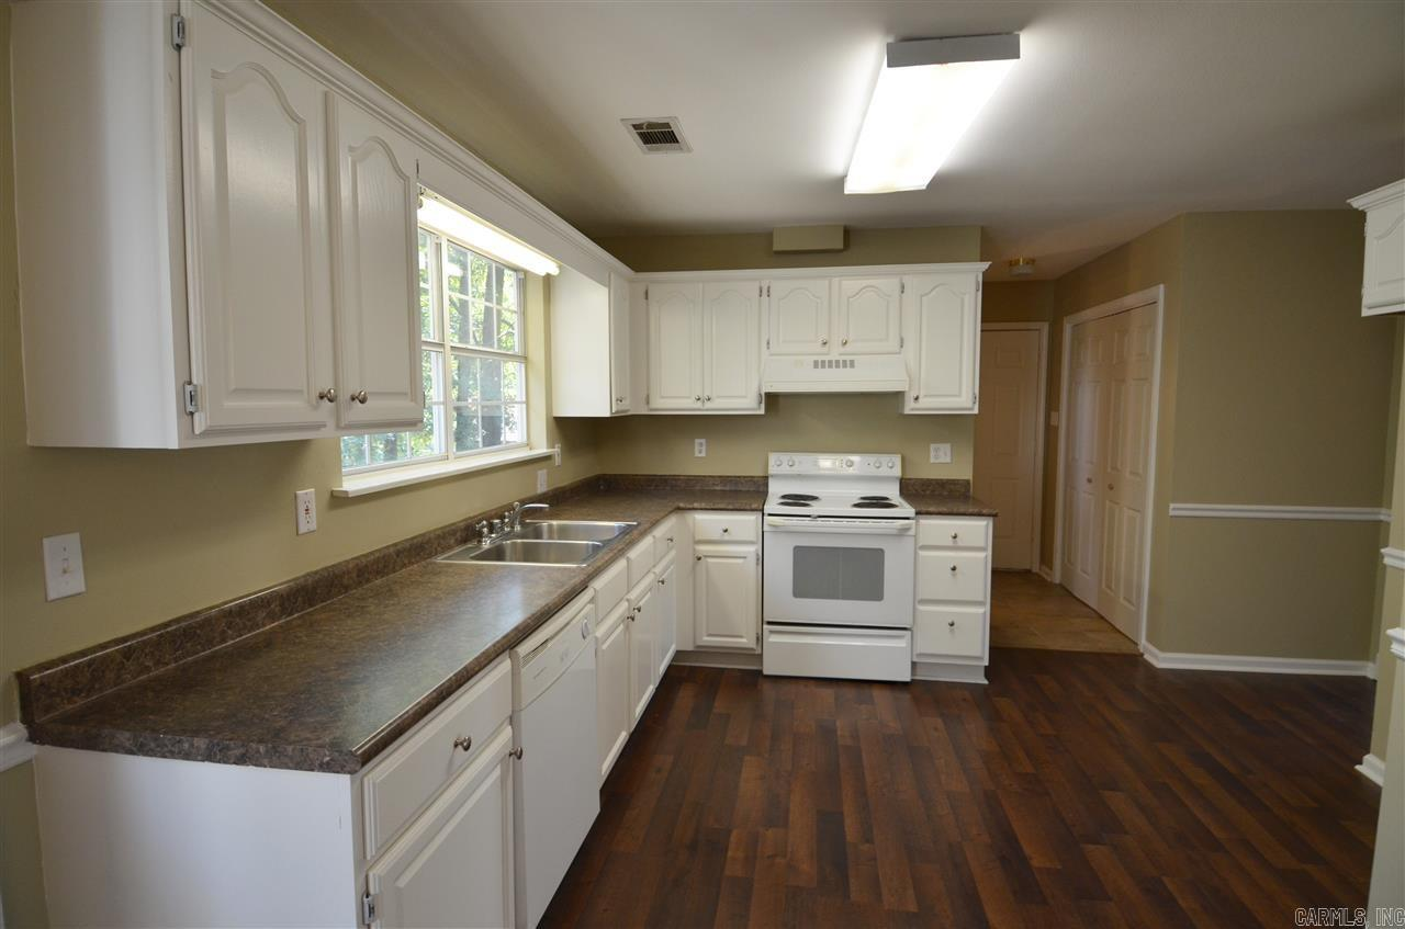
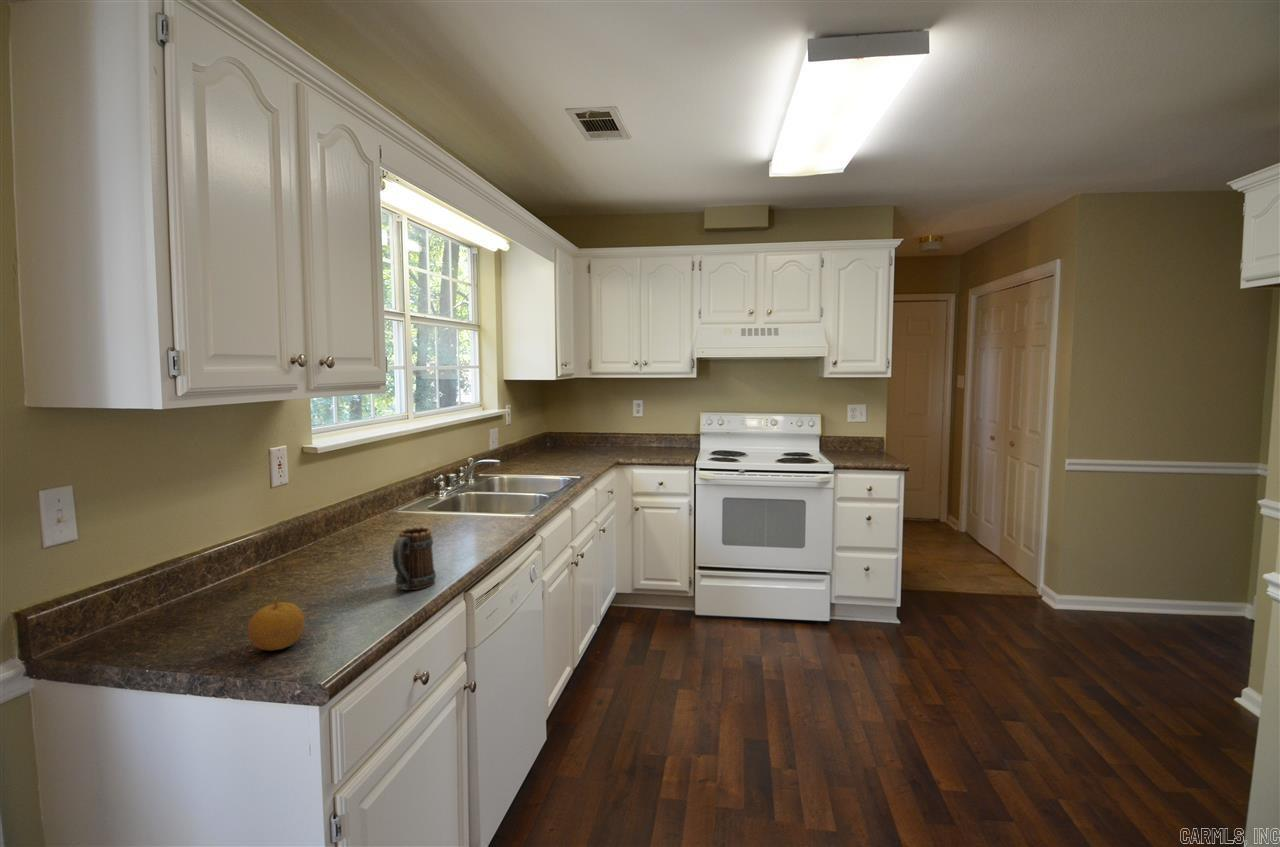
+ fruit [247,596,306,652]
+ mug [391,526,437,591]
